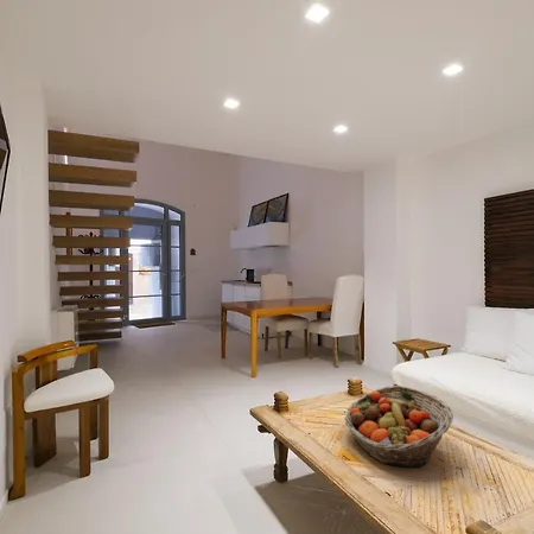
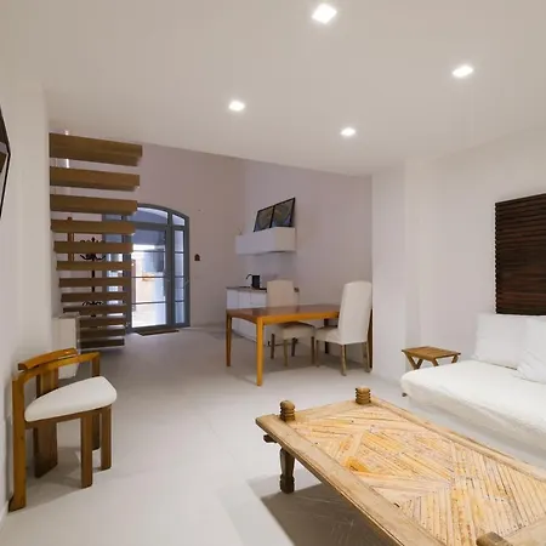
- fruit basket [344,384,454,469]
